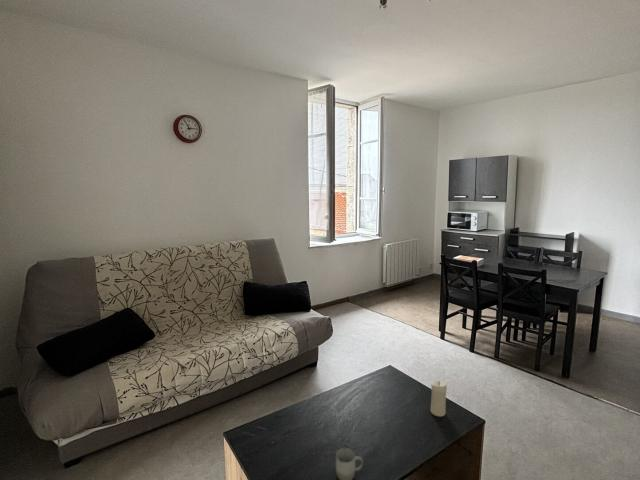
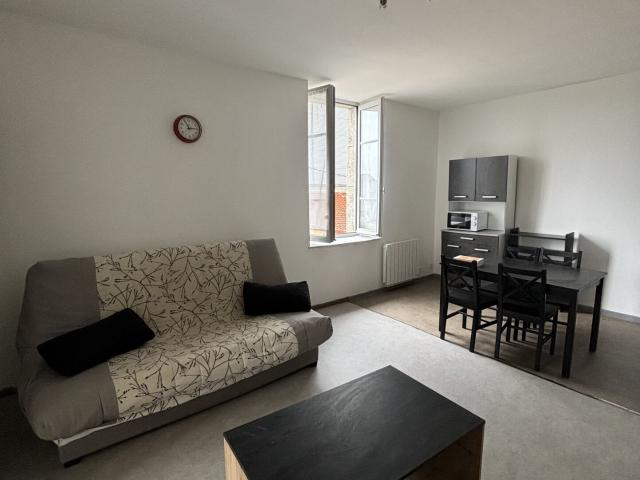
- candle [430,380,448,418]
- cup [335,447,364,480]
